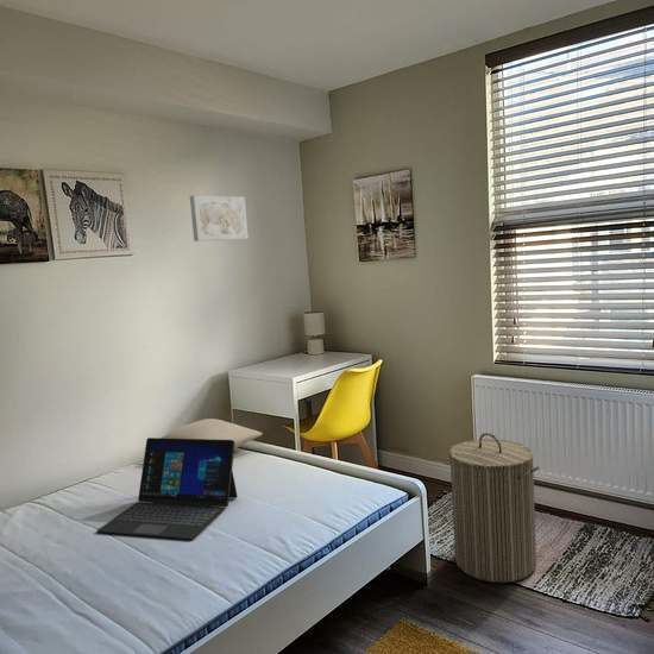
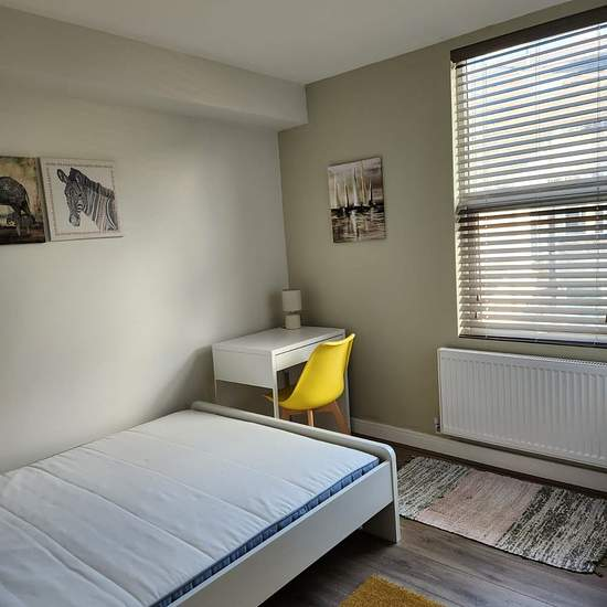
- laundry hamper [448,432,540,584]
- wall art [189,194,250,243]
- pillow [159,417,263,451]
- laptop [96,436,239,541]
